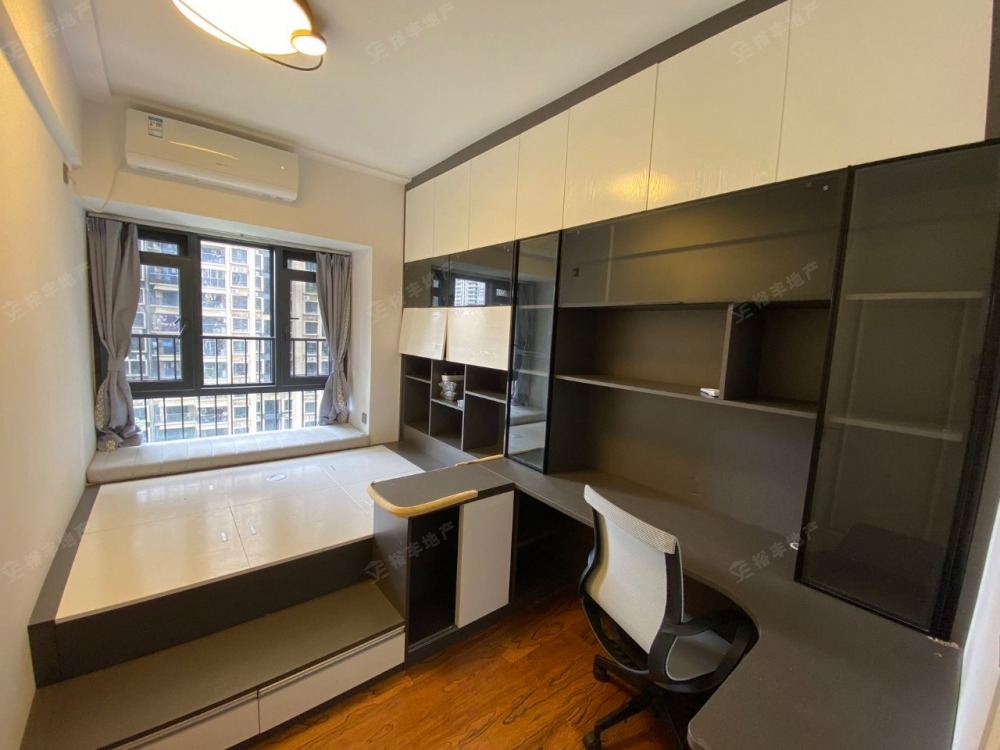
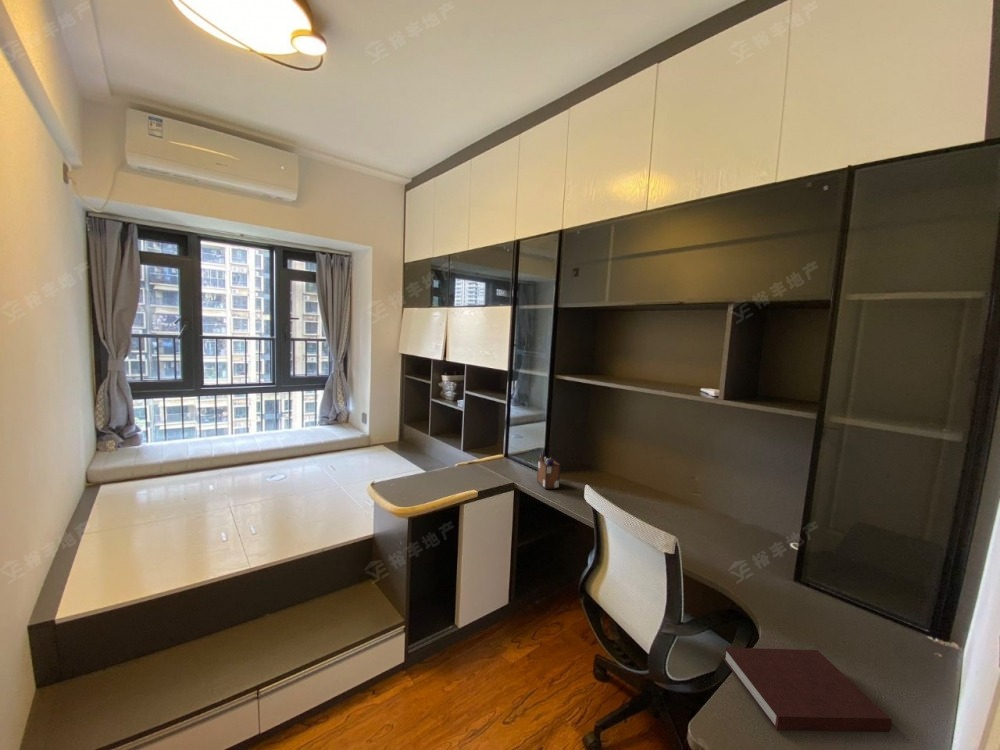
+ desk organizer [536,450,561,490]
+ notebook [722,647,893,733]
